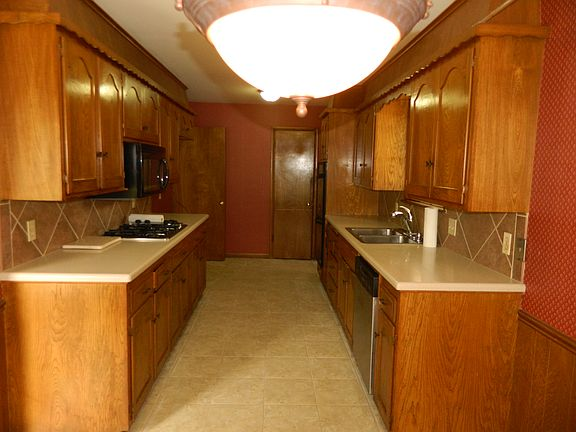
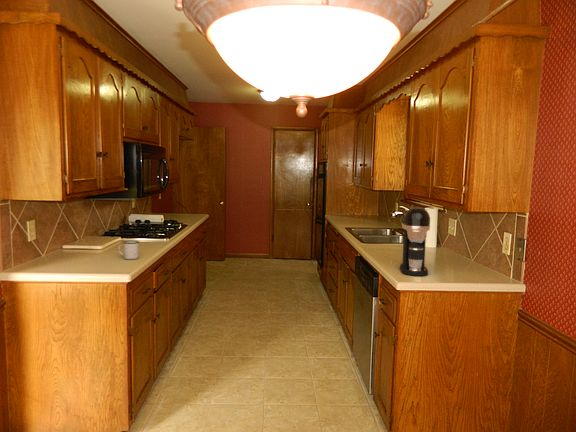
+ mug [117,240,140,260]
+ coffee maker [399,207,431,277]
